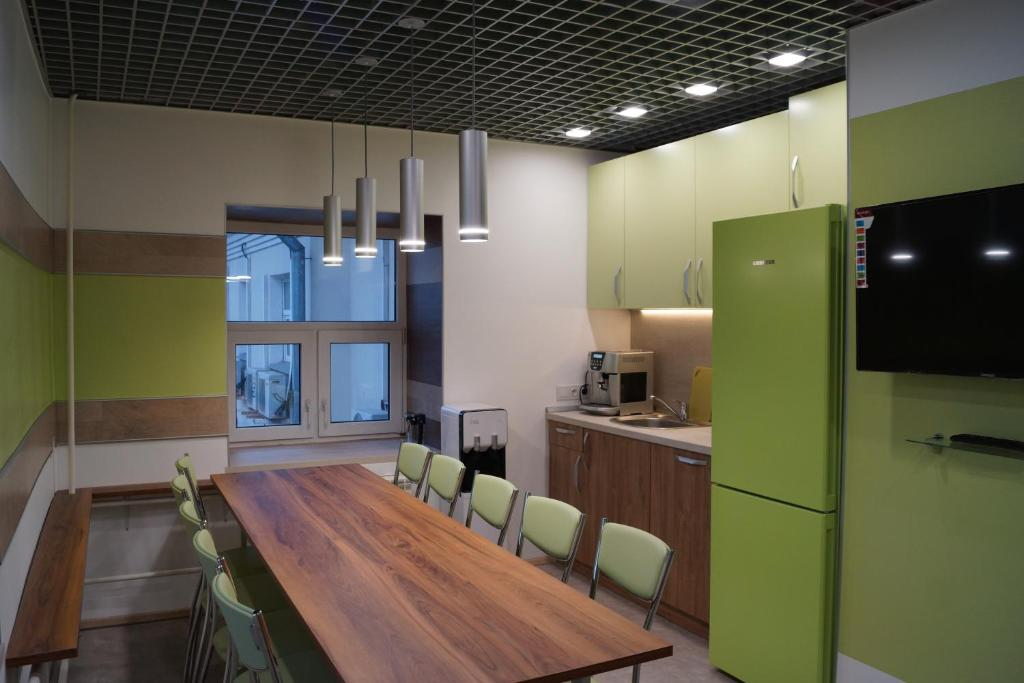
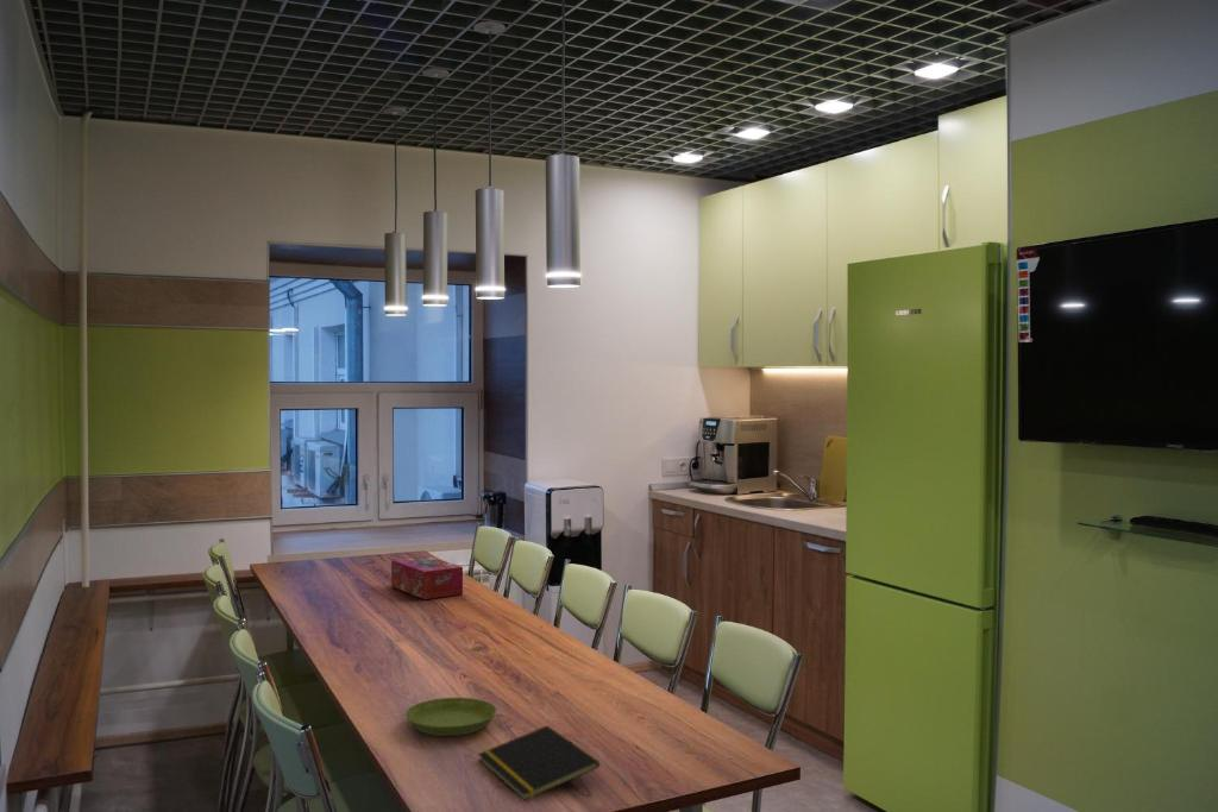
+ tissue box [390,555,464,600]
+ notepad [477,724,601,801]
+ saucer [404,697,498,737]
